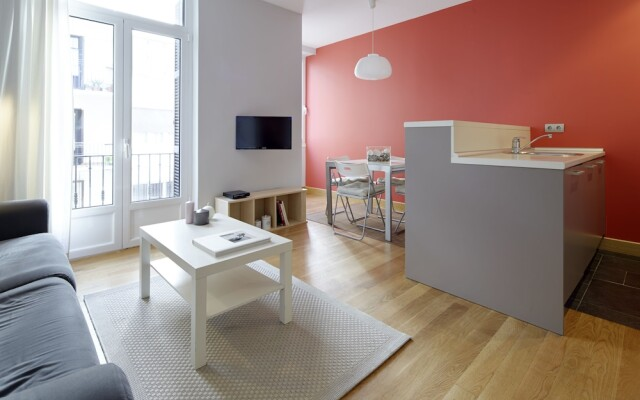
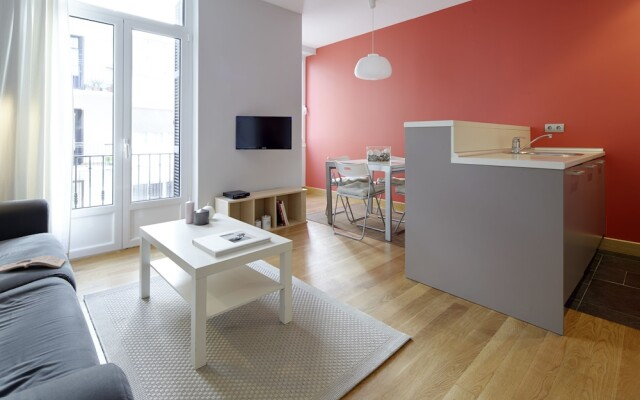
+ magazine [0,254,66,273]
